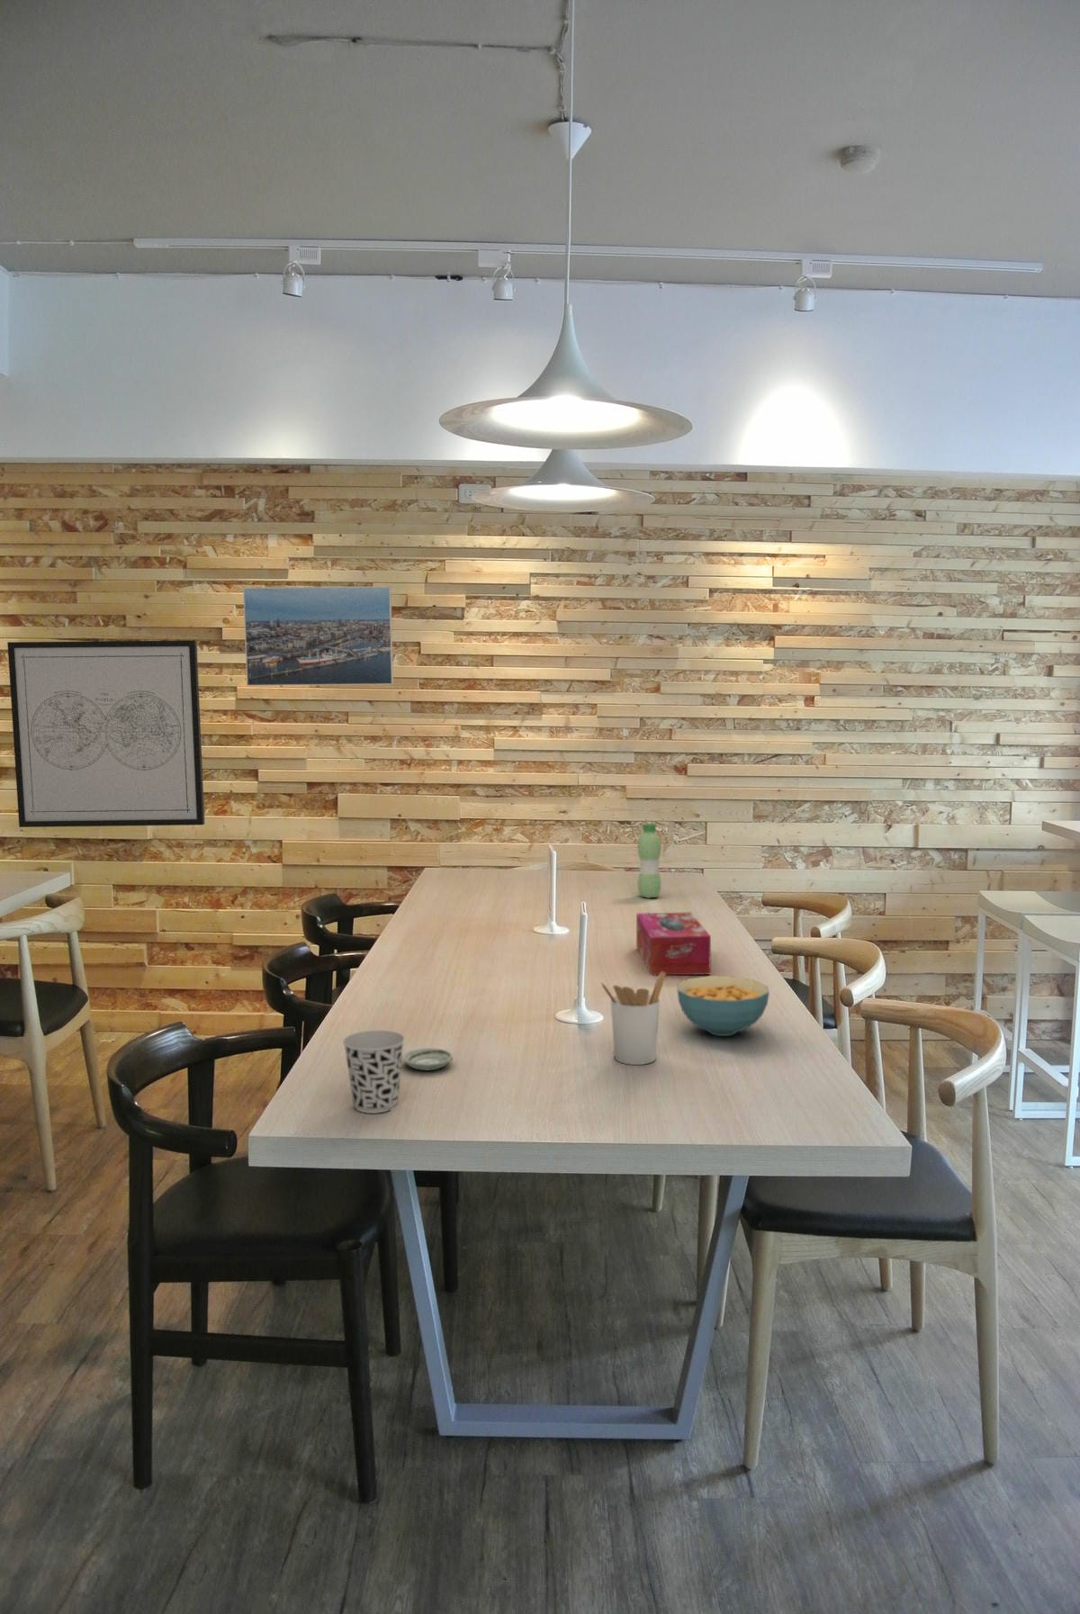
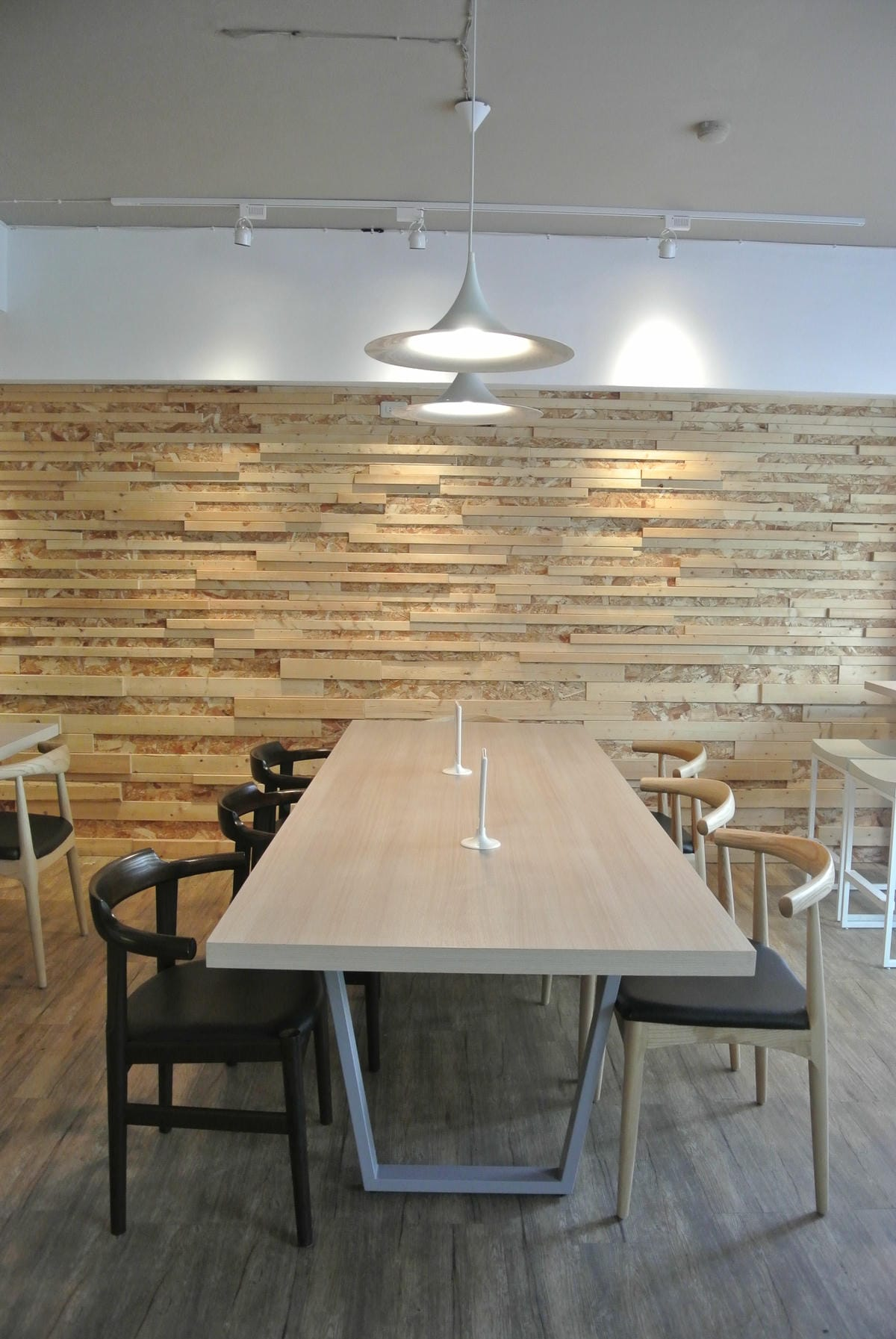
- water bottle [636,823,663,899]
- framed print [242,585,394,687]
- cup [342,1029,406,1115]
- utensil holder [599,973,667,1066]
- saucer [401,1047,453,1072]
- tissue box [635,912,712,976]
- wall art [6,640,205,828]
- cereal bowl [676,975,770,1037]
